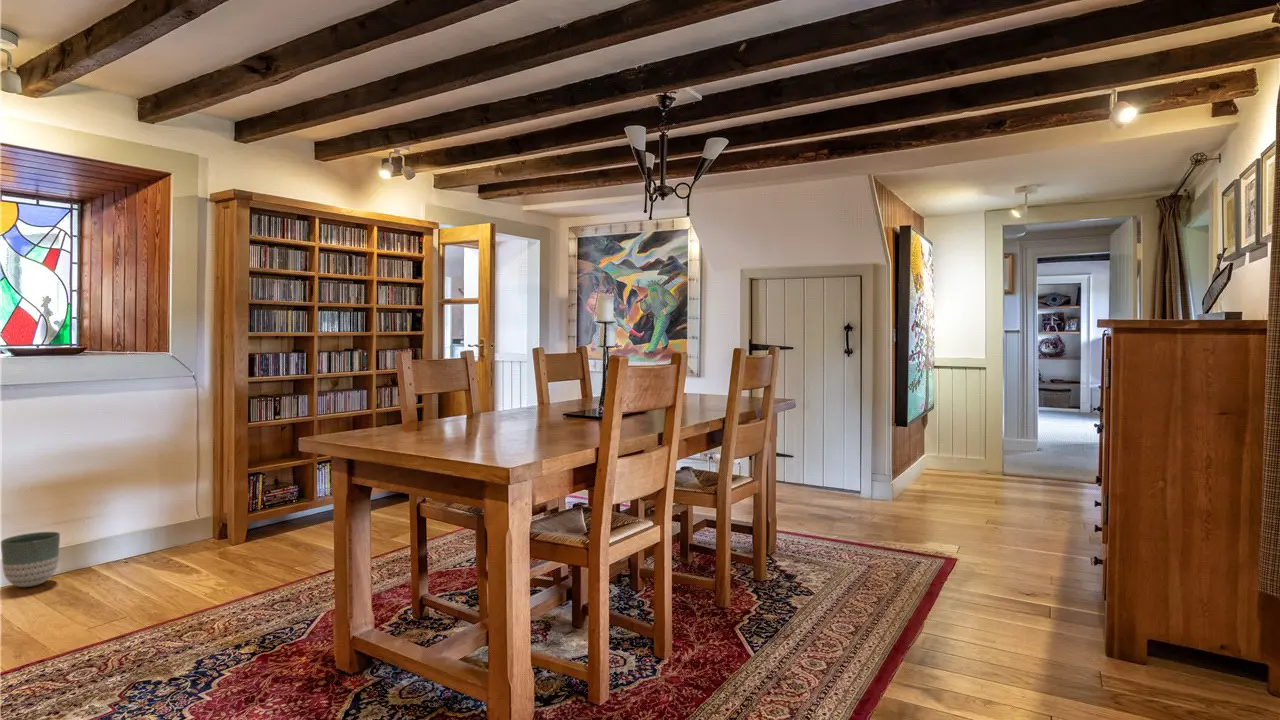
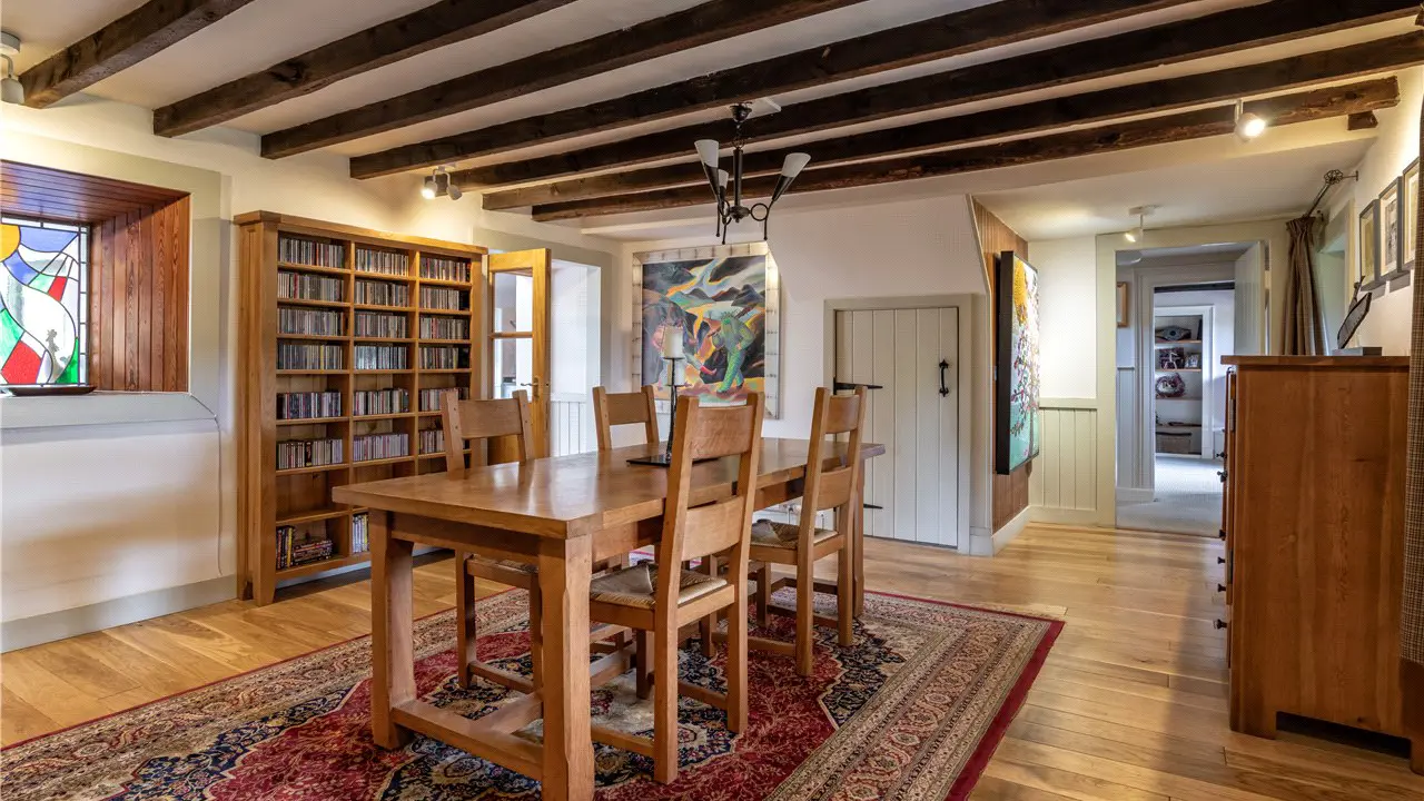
- planter [0,531,61,588]
